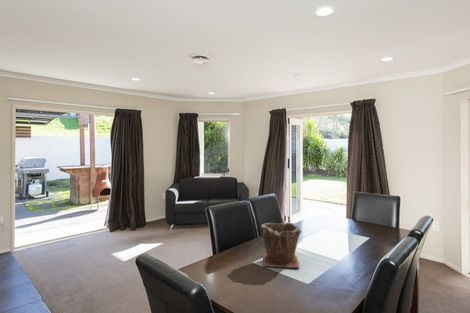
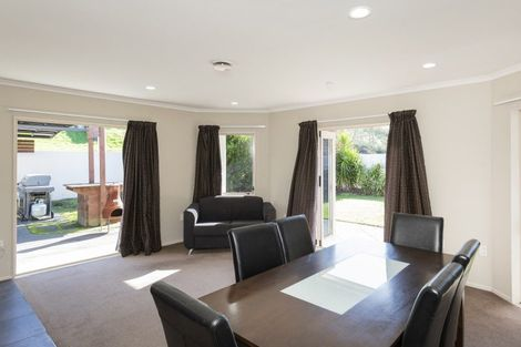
- plant pot [260,222,303,269]
